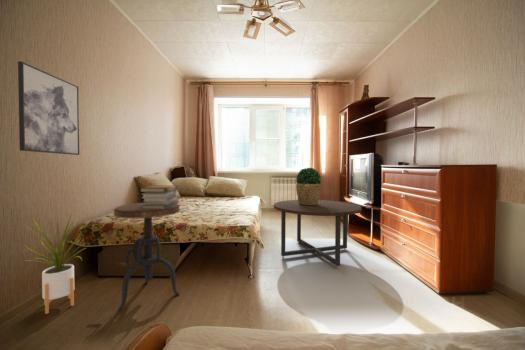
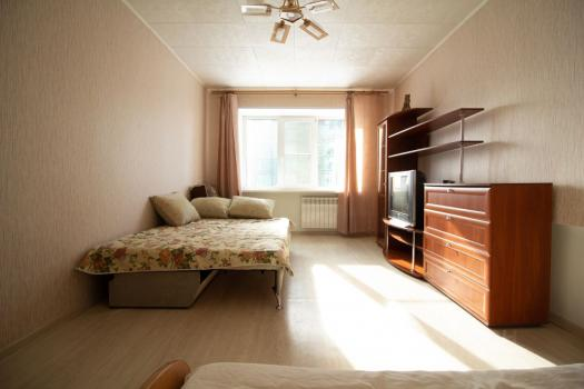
- potted plant [295,167,322,205]
- book stack [138,185,180,209]
- side table [113,202,181,310]
- wall art [17,60,80,156]
- house plant [23,207,89,315]
- coffee table [273,199,363,269]
